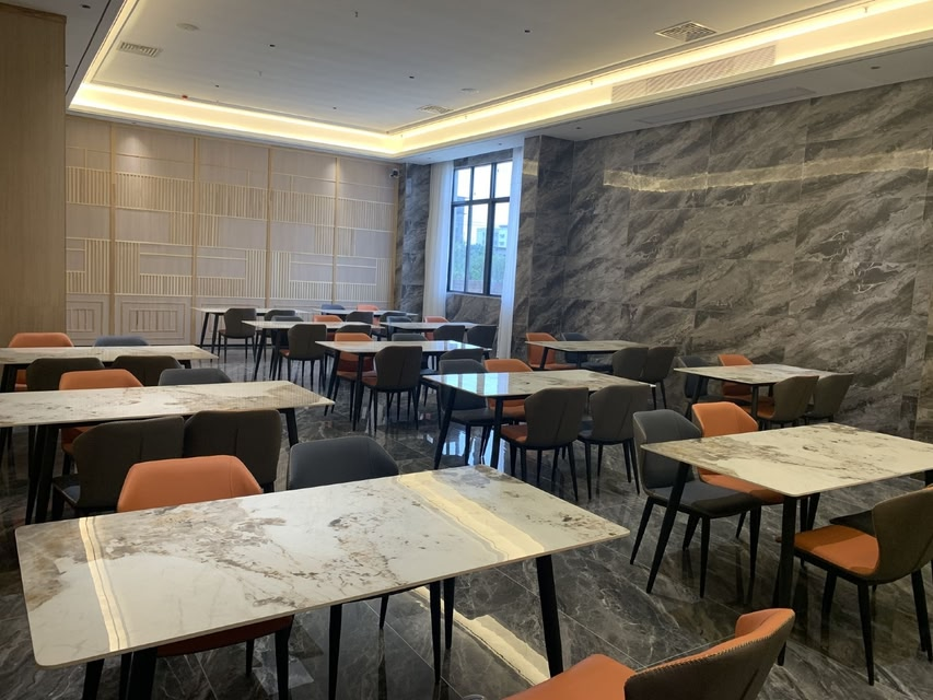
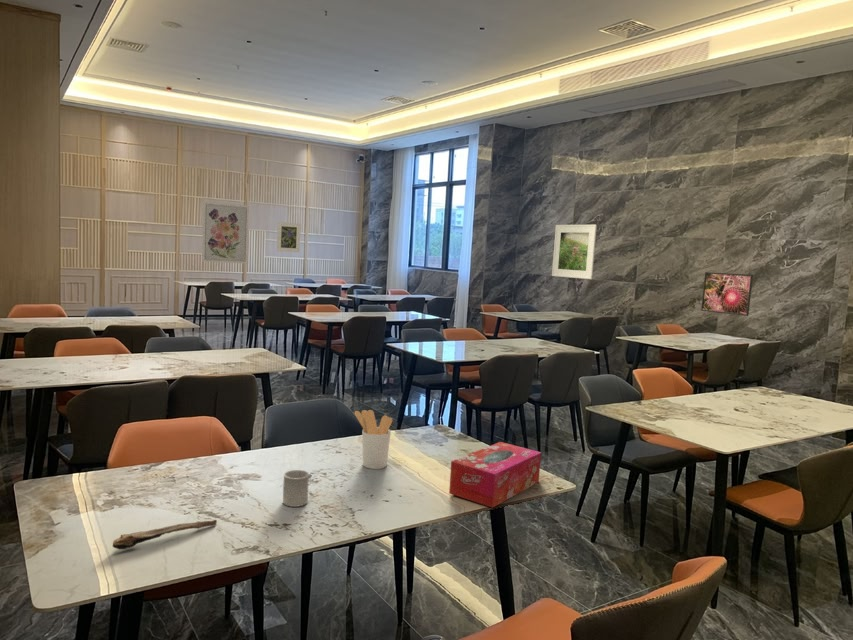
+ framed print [700,271,754,317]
+ tissue box [448,441,542,509]
+ wall art [201,201,250,265]
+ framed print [551,224,598,280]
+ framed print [276,221,302,253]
+ utensil holder [353,409,393,470]
+ spoon [112,519,218,550]
+ cup [282,469,310,508]
